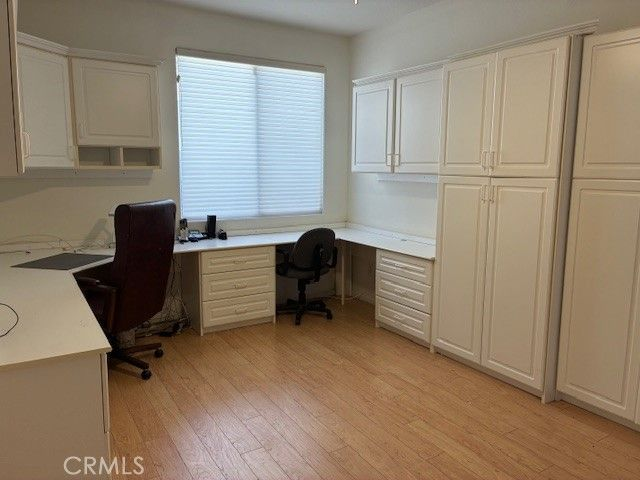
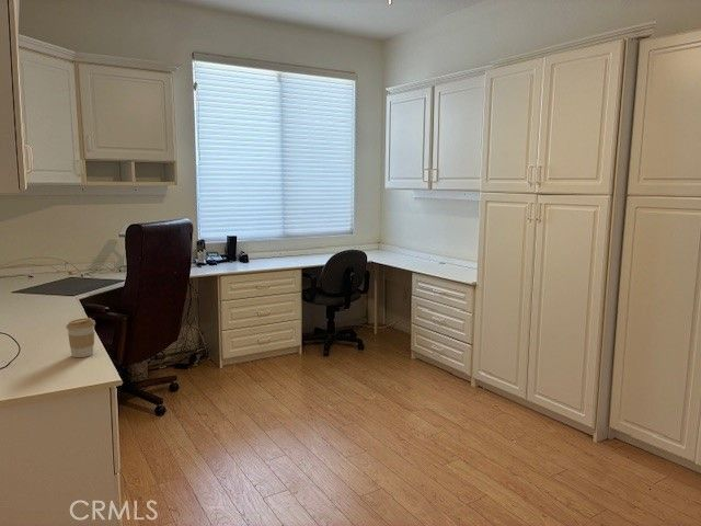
+ coffee cup [65,317,96,358]
